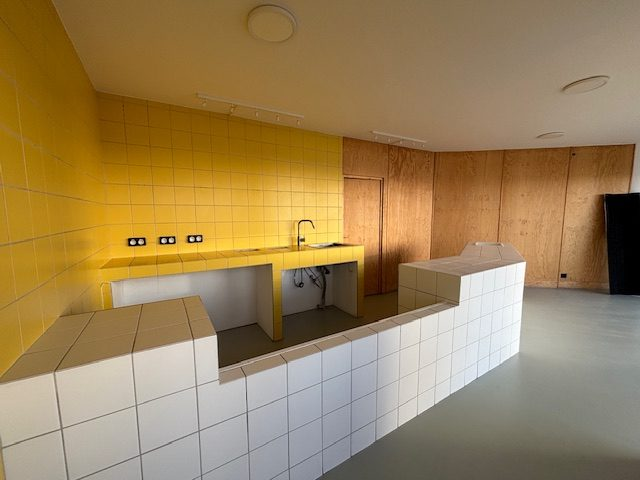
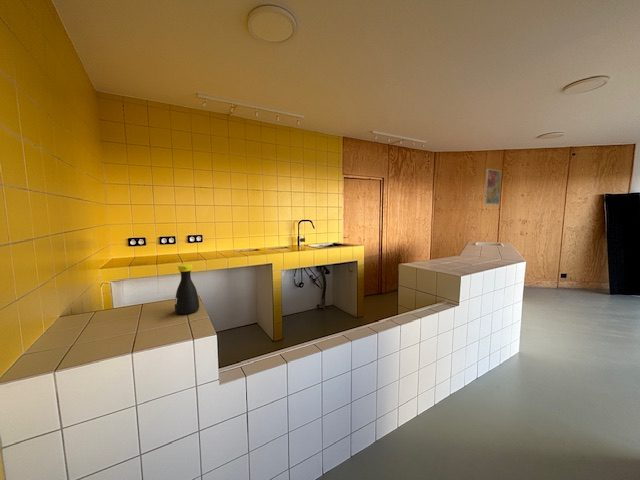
+ bottle [174,263,200,315]
+ wall art [484,168,502,205]
